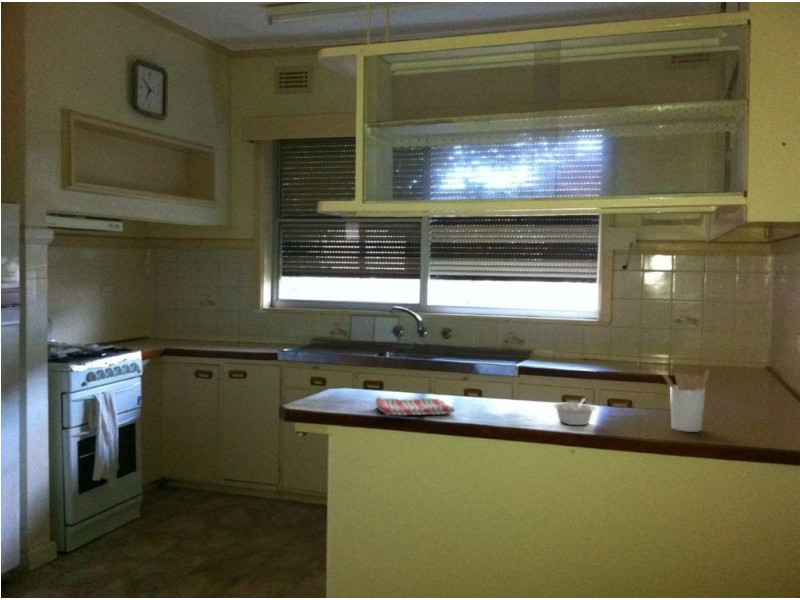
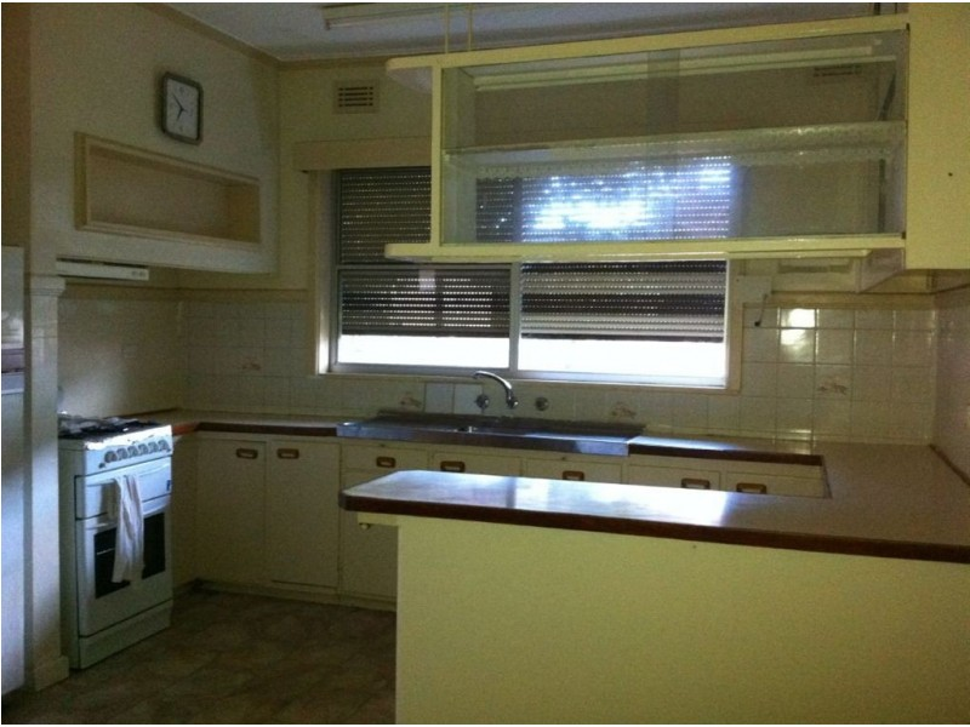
- legume [552,398,597,426]
- utensil holder [662,368,710,433]
- dish towel [374,396,456,417]
